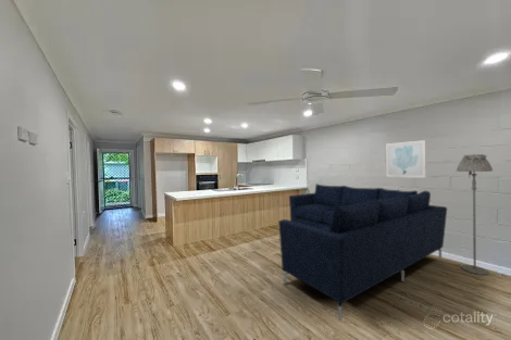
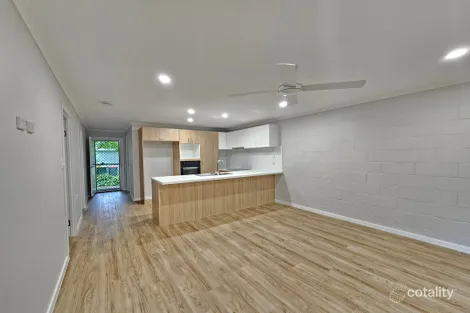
- sofa [278,182,448,322]
- wall art [385,139,427,179]
- floor lamp [456,153,494,276]
